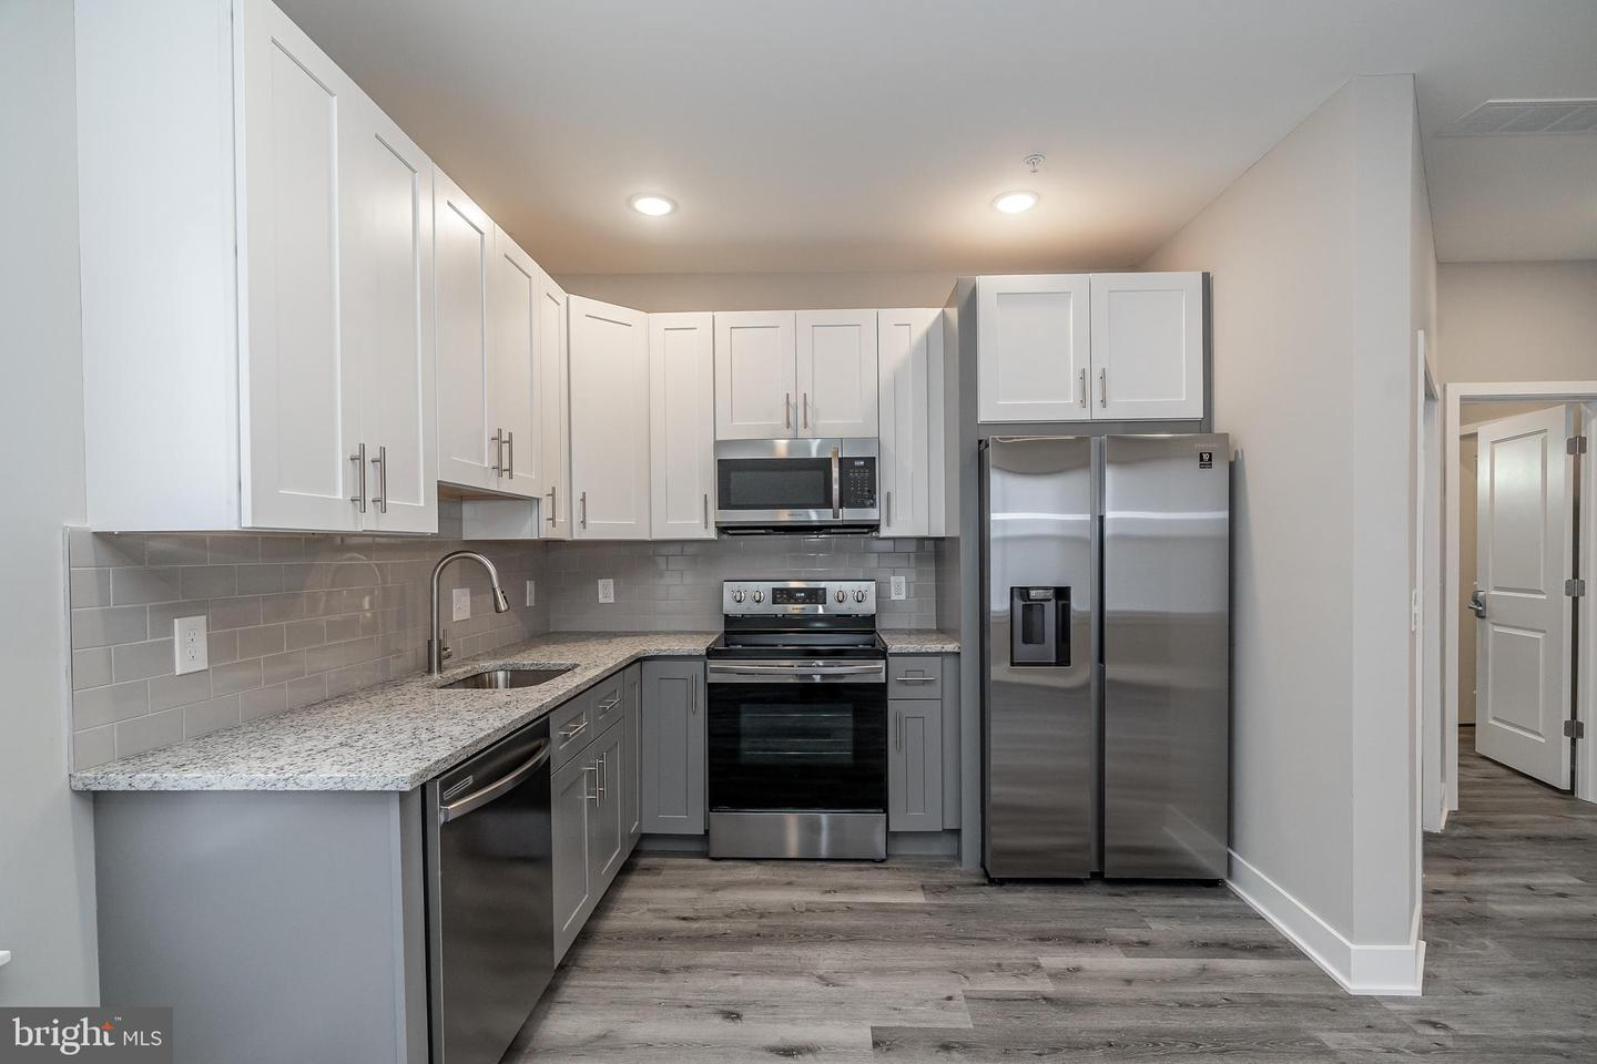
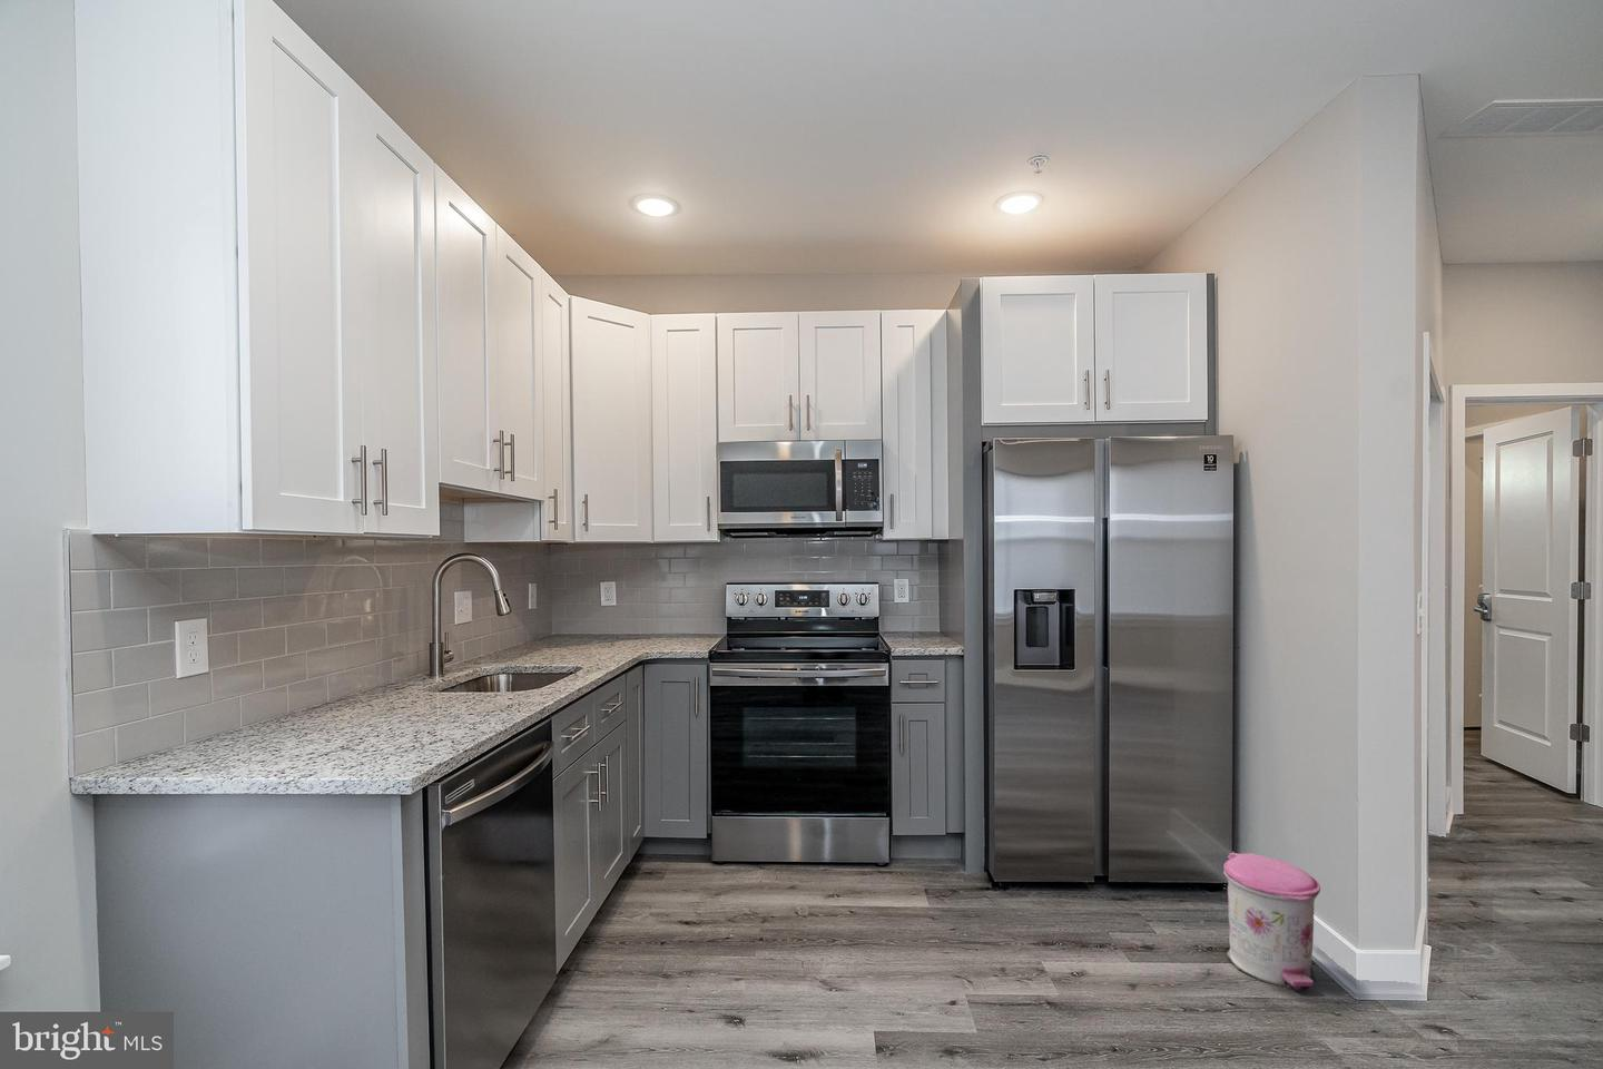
+ trash can [1223,852,1322,993]
